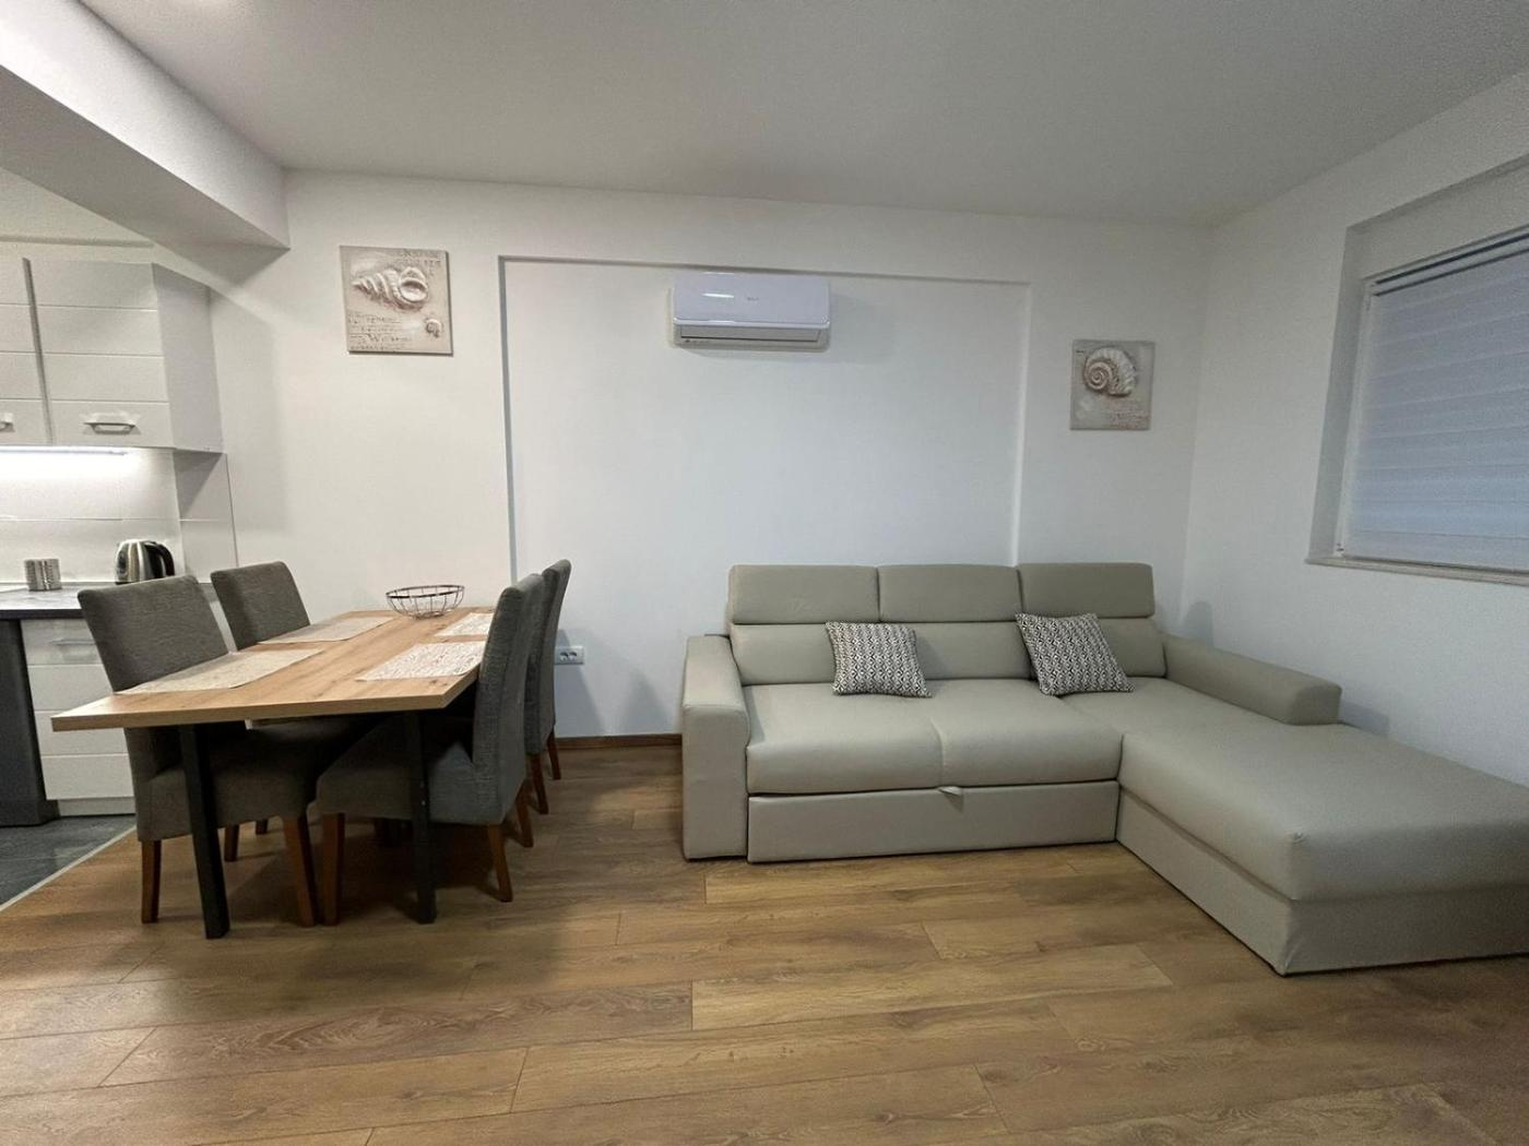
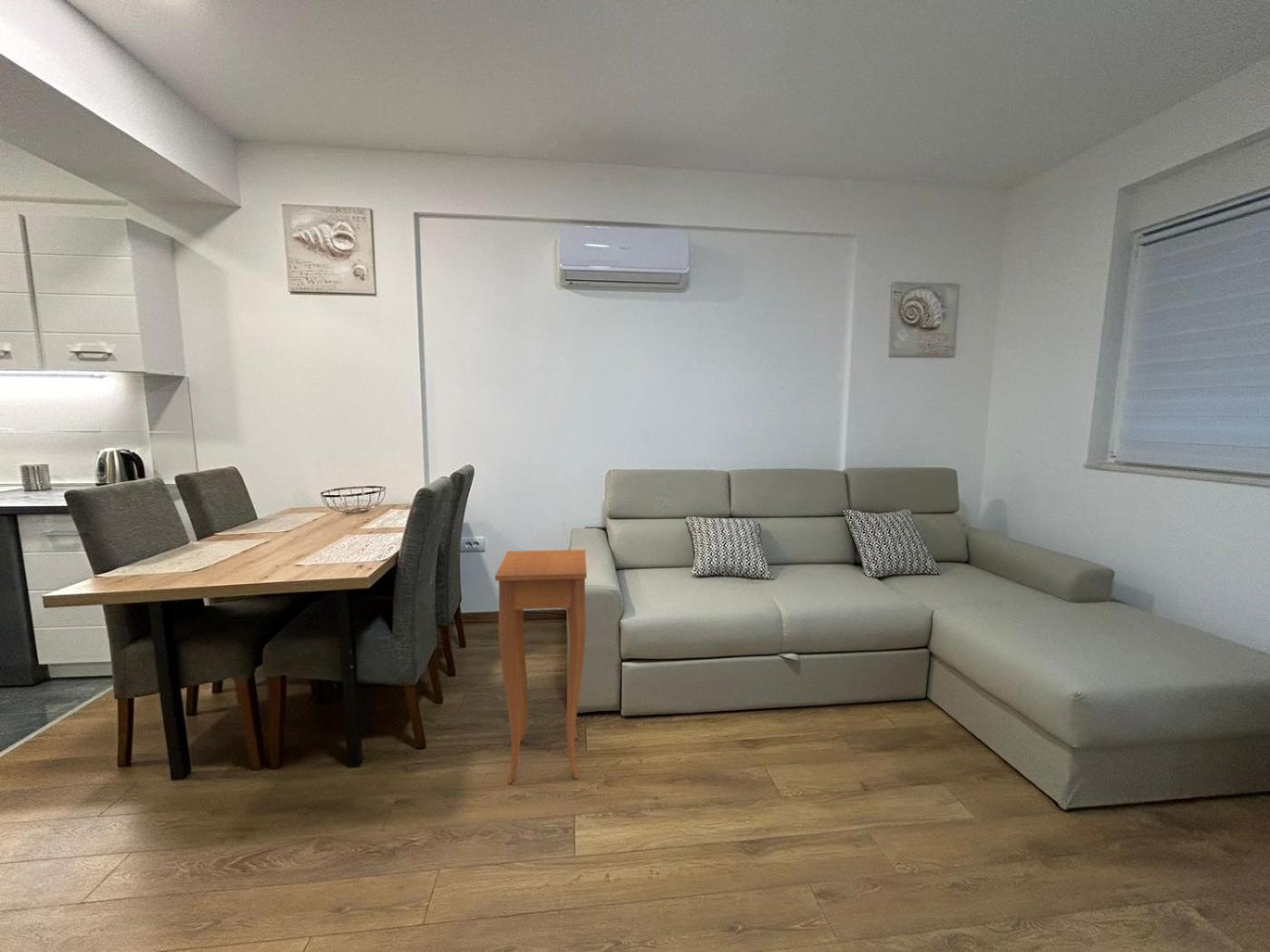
+ side table [494,549,588,785]
